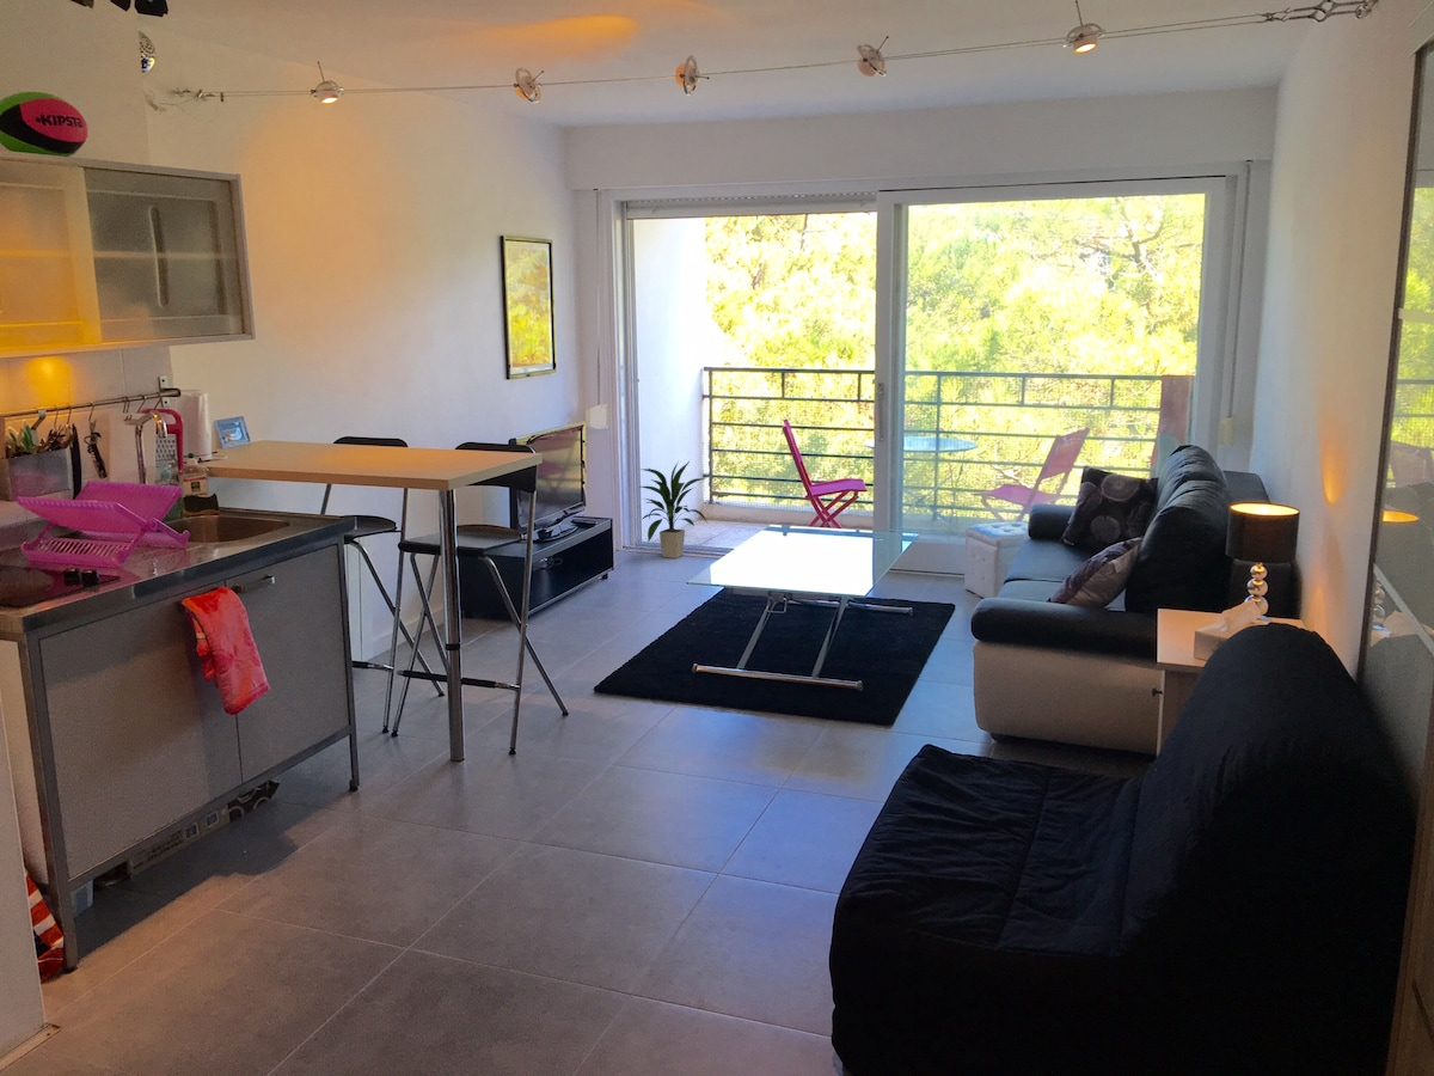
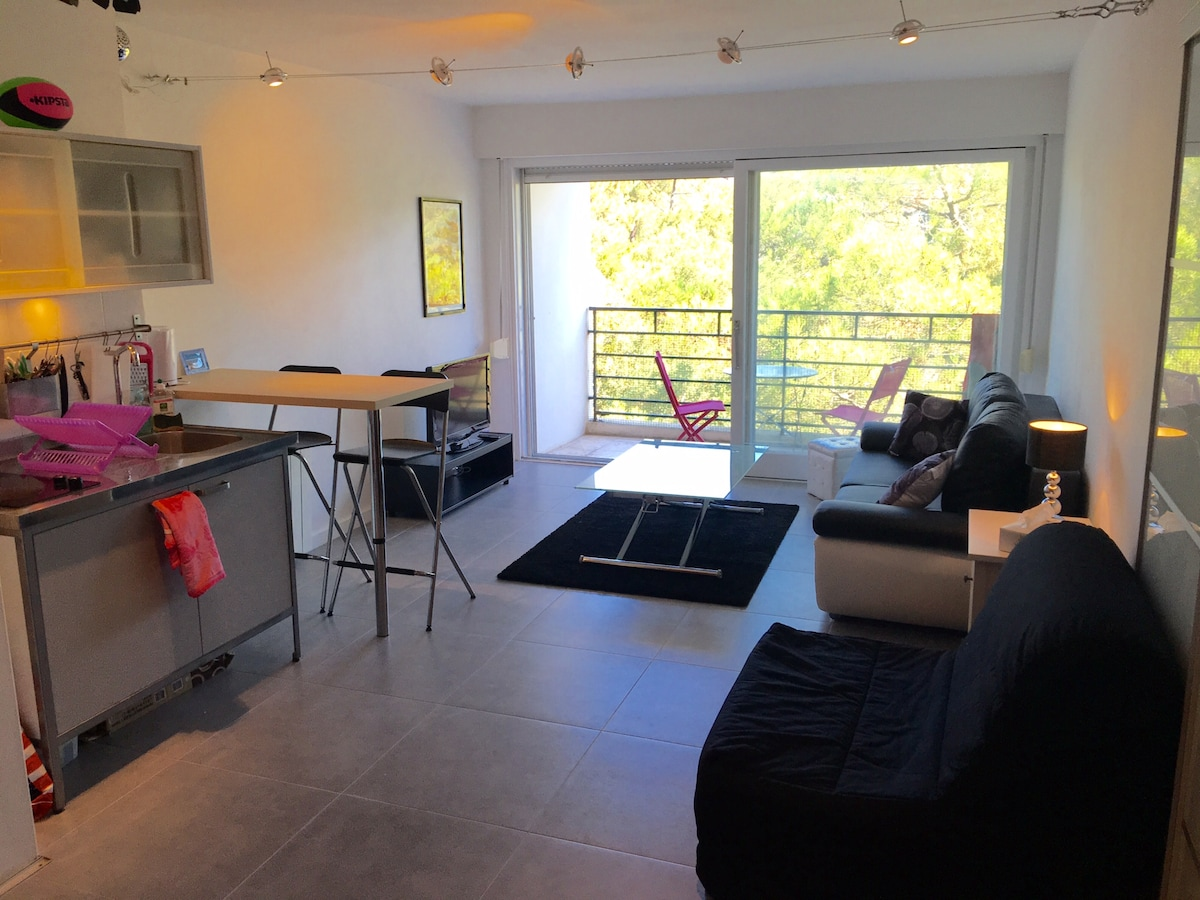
- indoor plant [639,460,709,560]
